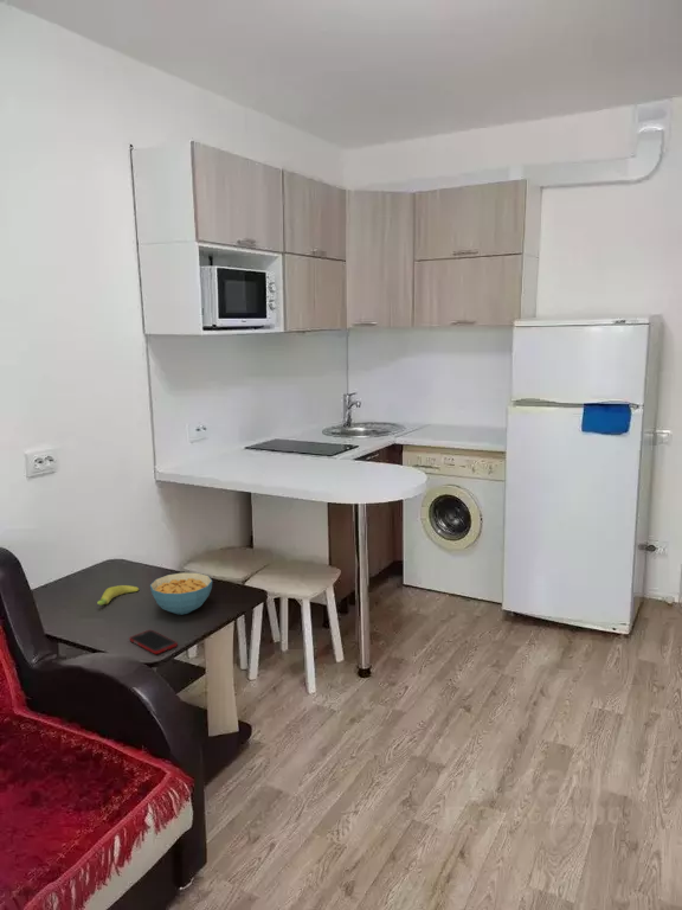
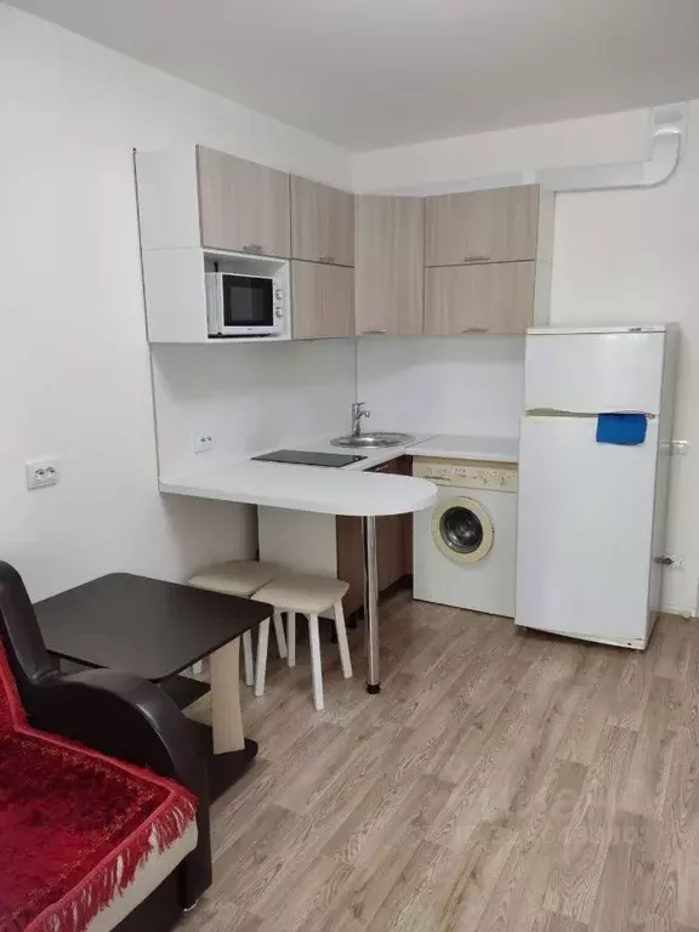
- cell phone [129,629,179,655]
- cereal bowl [149,571,213,615]
- banana [96,584,140,605]
